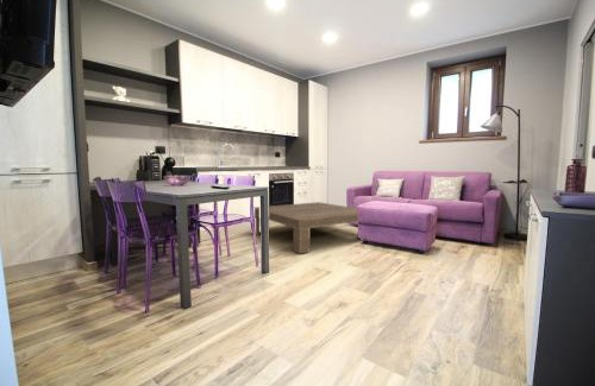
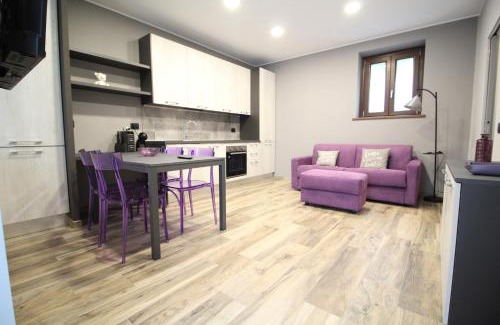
- coffee table [253,201,359,254]
